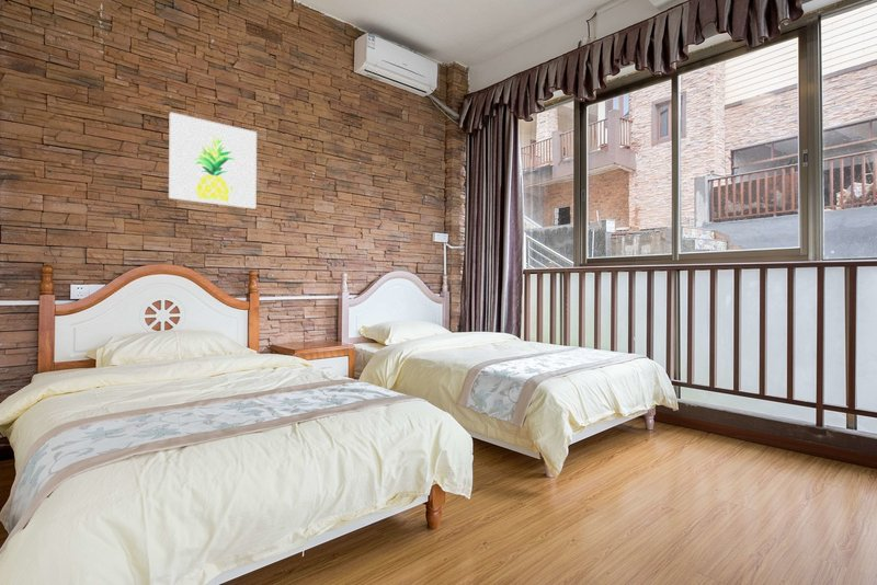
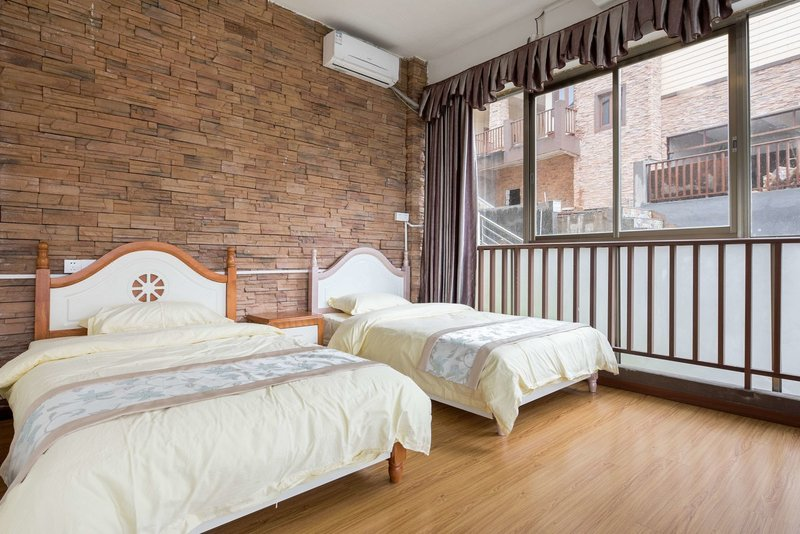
- wall art [168,112,258,210]
